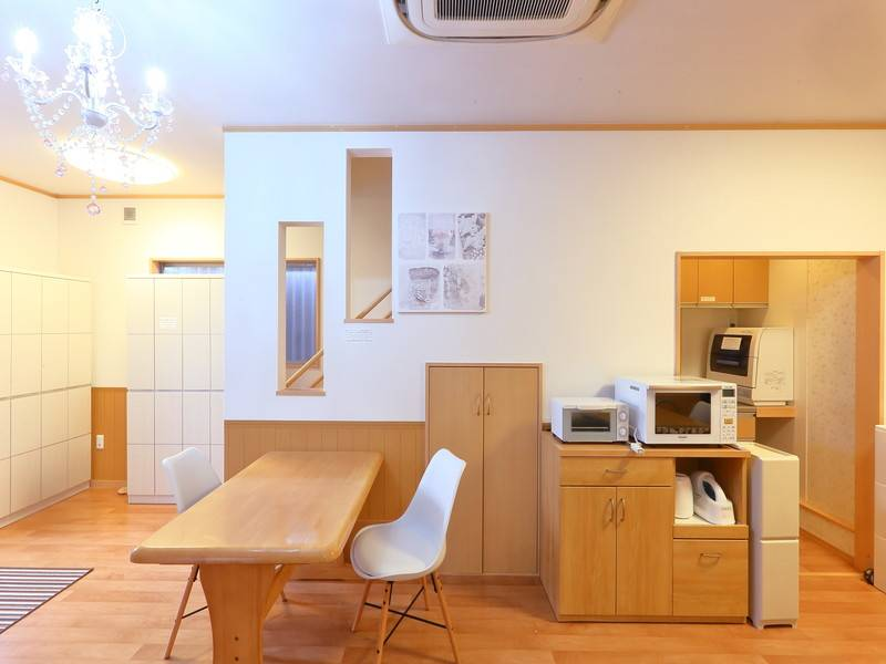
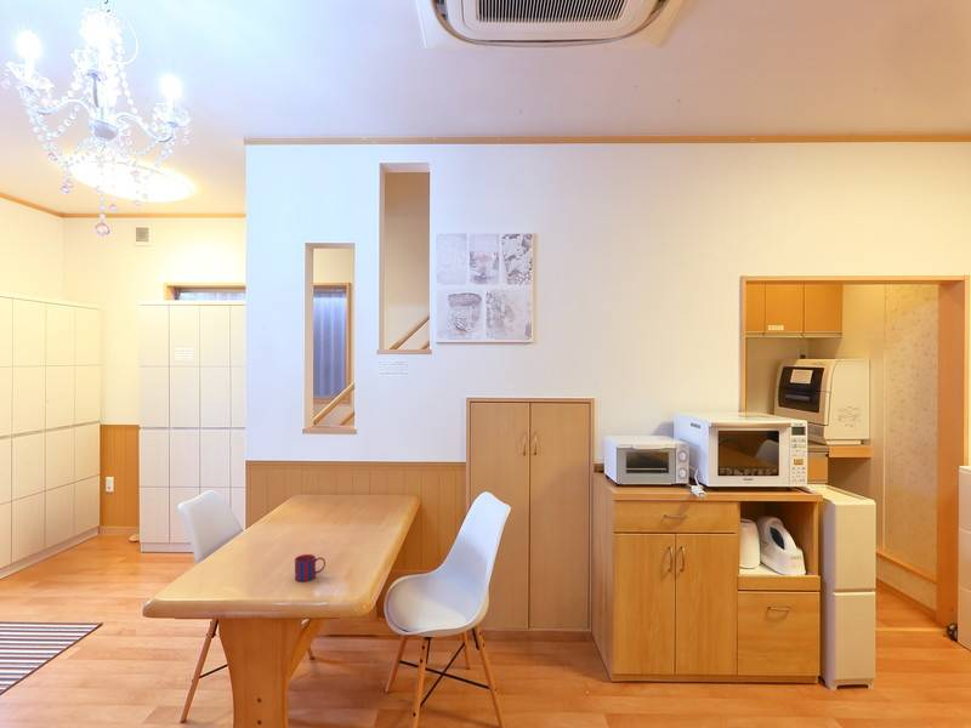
+ mug [294,553,326,582]
